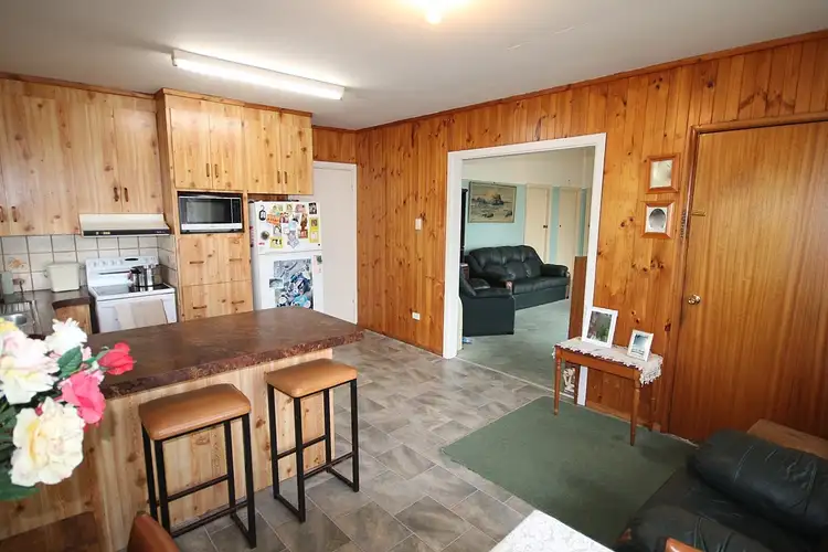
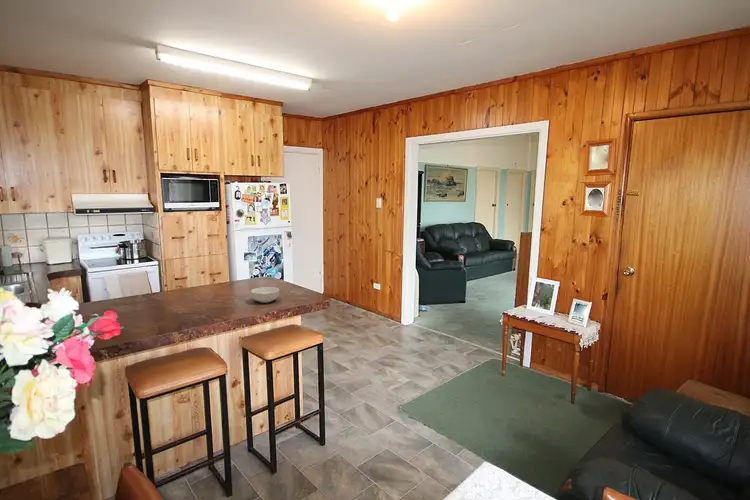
+ cereal bowl [250,286,280,304]
